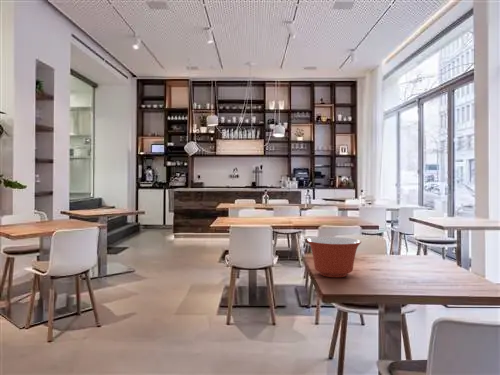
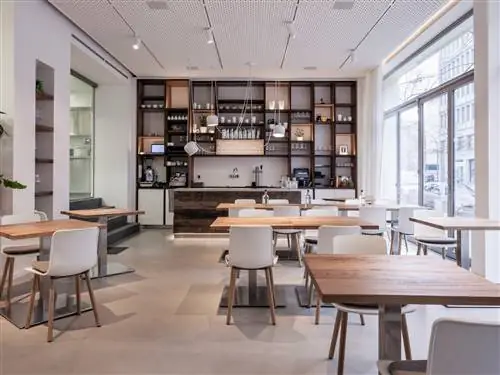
- mixing bowl [306,236,362,278]
